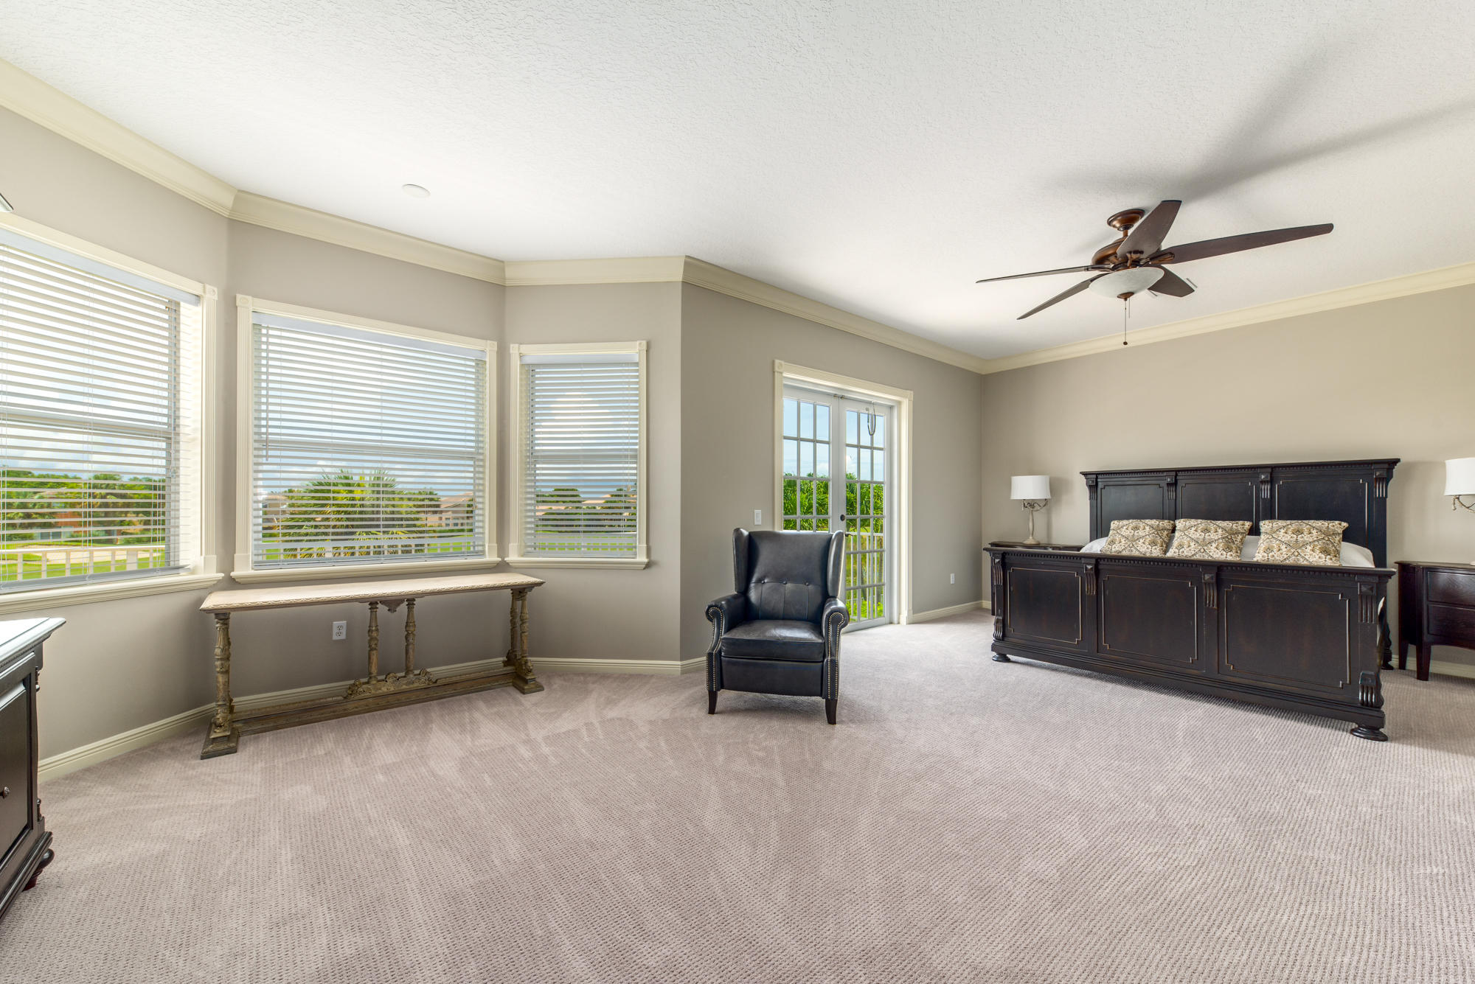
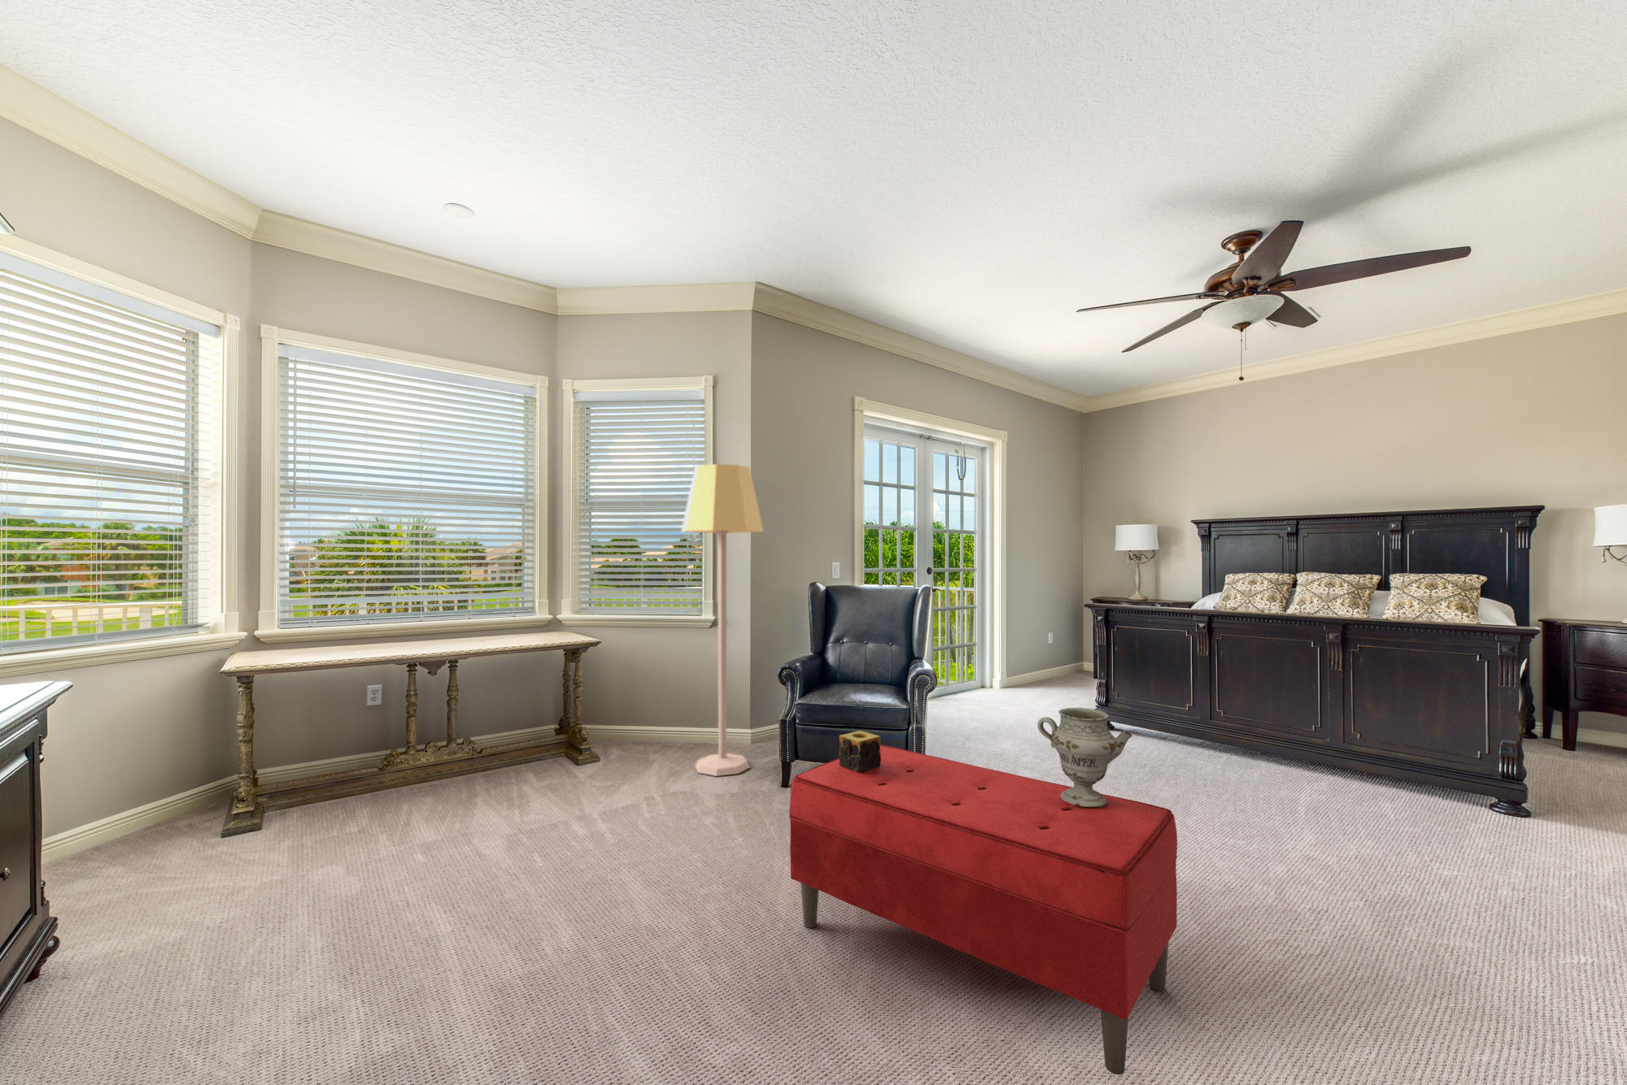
+ lamp [680,464,764,777]
+ decorative vase [1036,707,1133,806]
+ candle [838,730,881,773]
+ bench [789,745,1178,1075]
